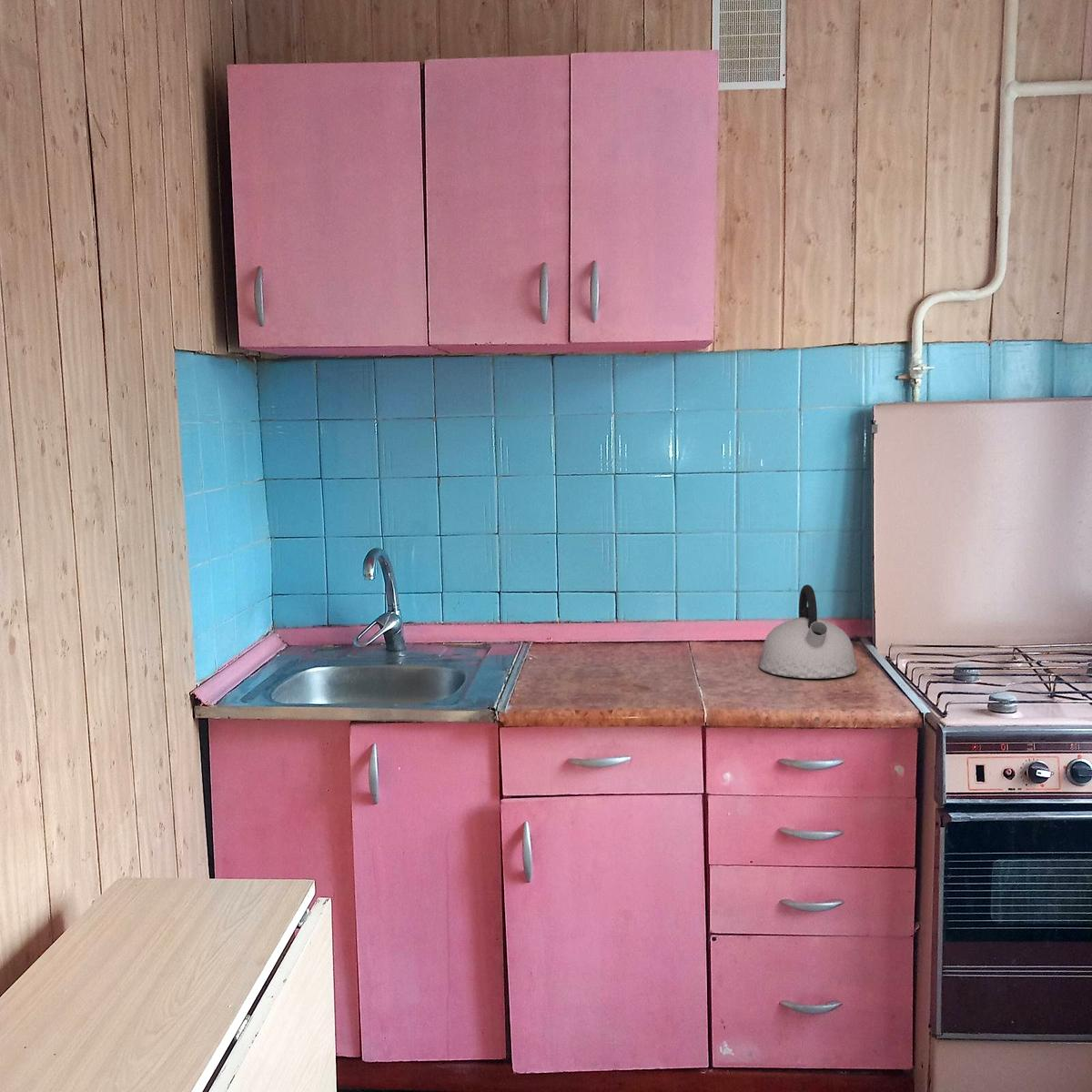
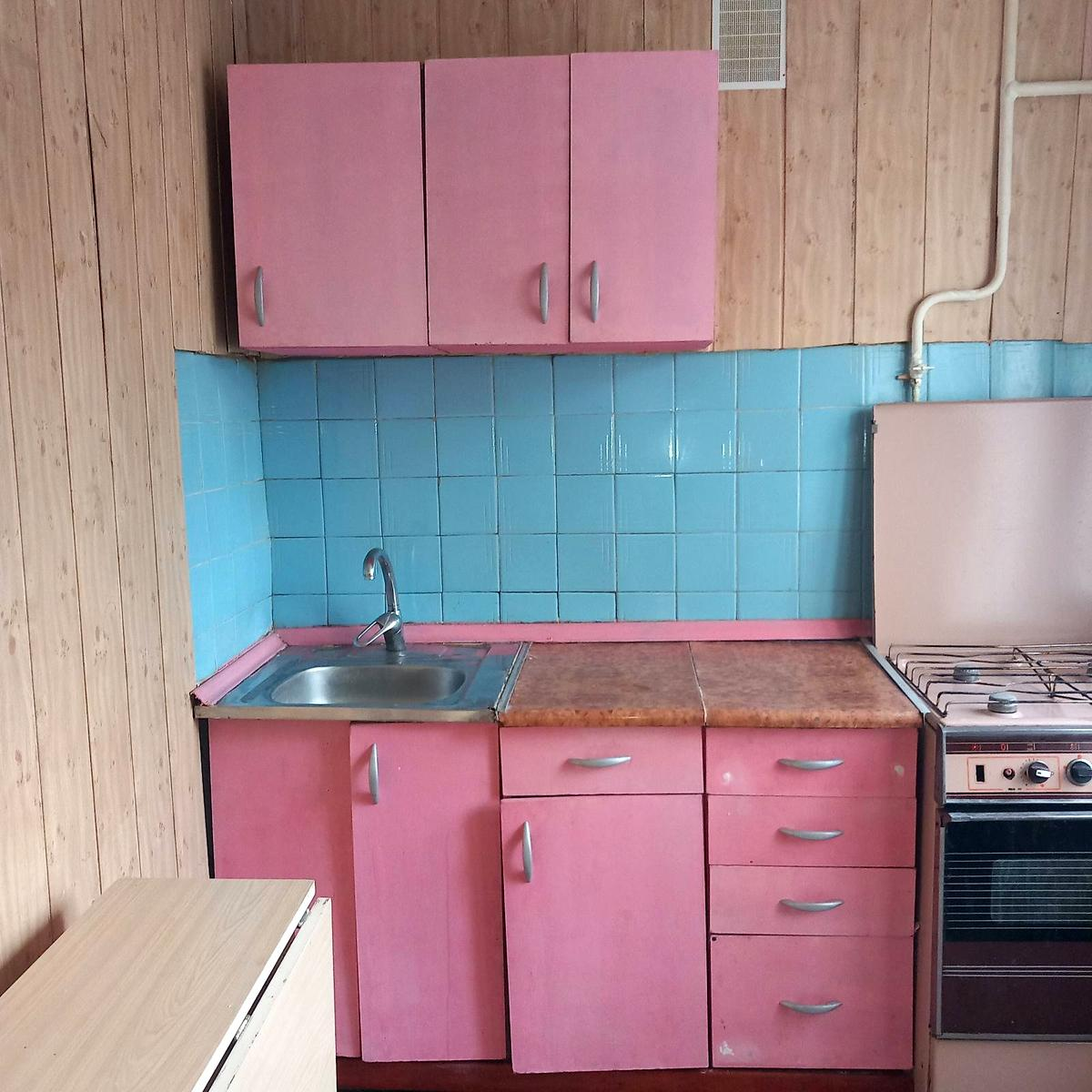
- kettle [758,584,858,680]
